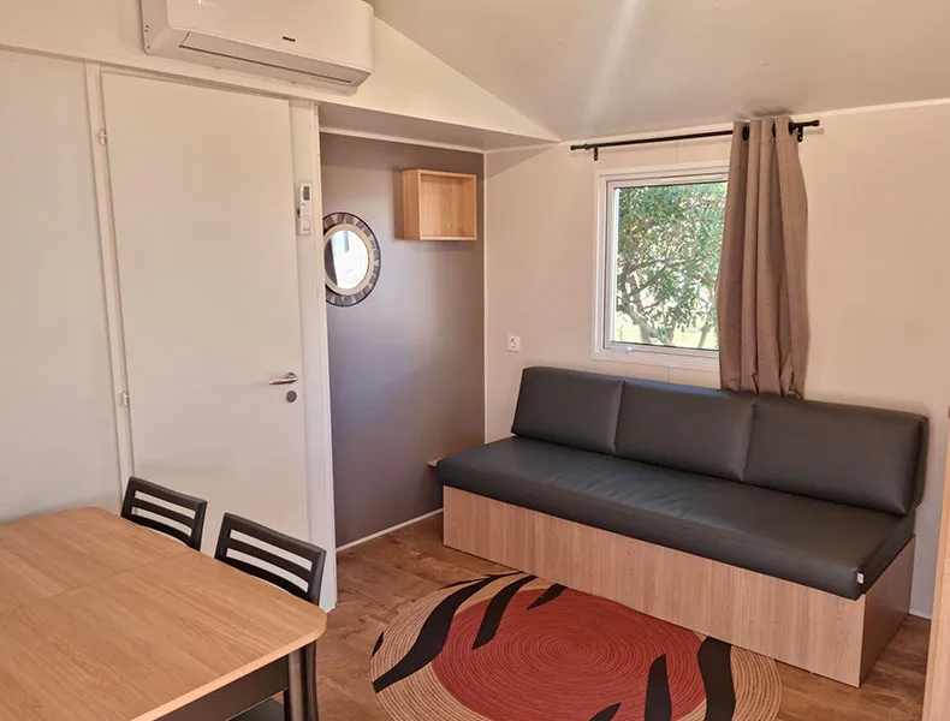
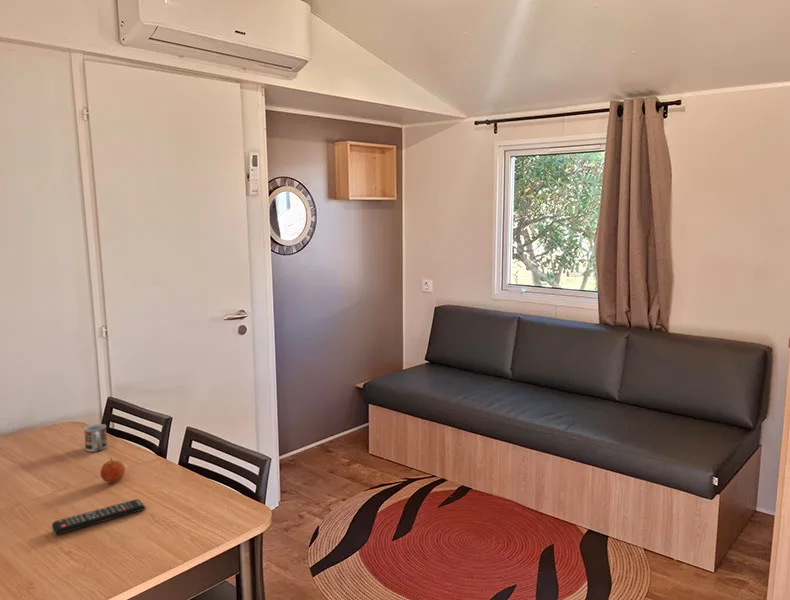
+ cup [83,423,108,453]
+ fruit [100,457,126,485]
+ remote control [51,498,147,536]
